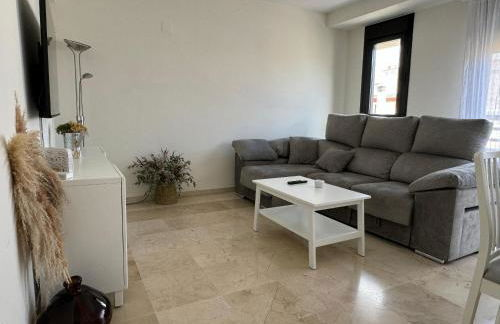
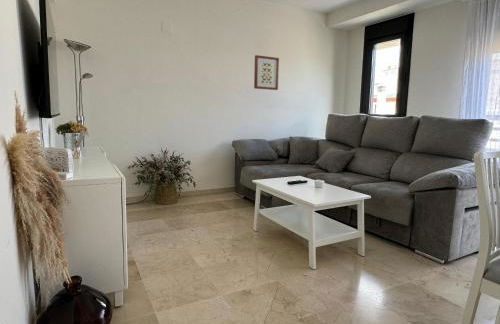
+ wall art [253,54,280,91]
